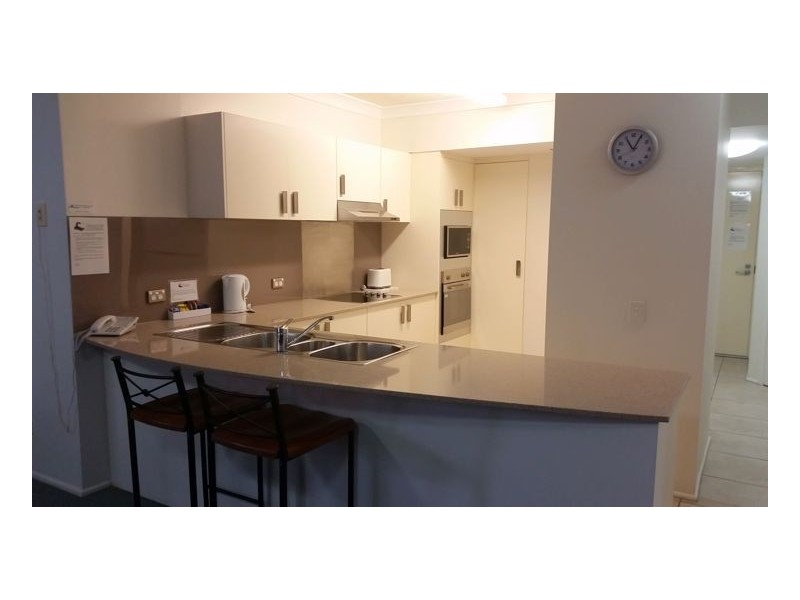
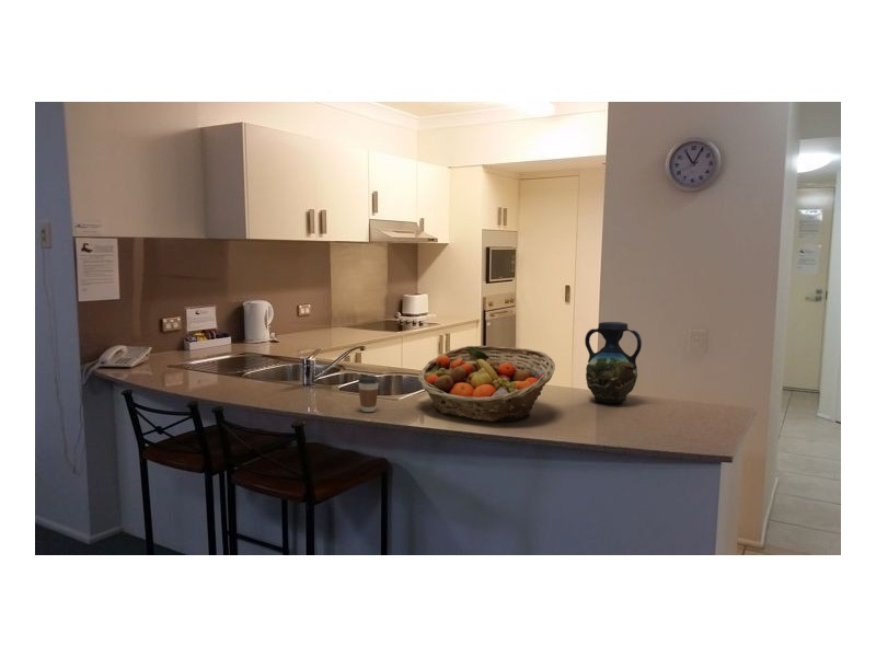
+ fruit basket [417,345,556,423]
+ coffee cup [357,374,380,413]
+ vase [584,321,643,404]
